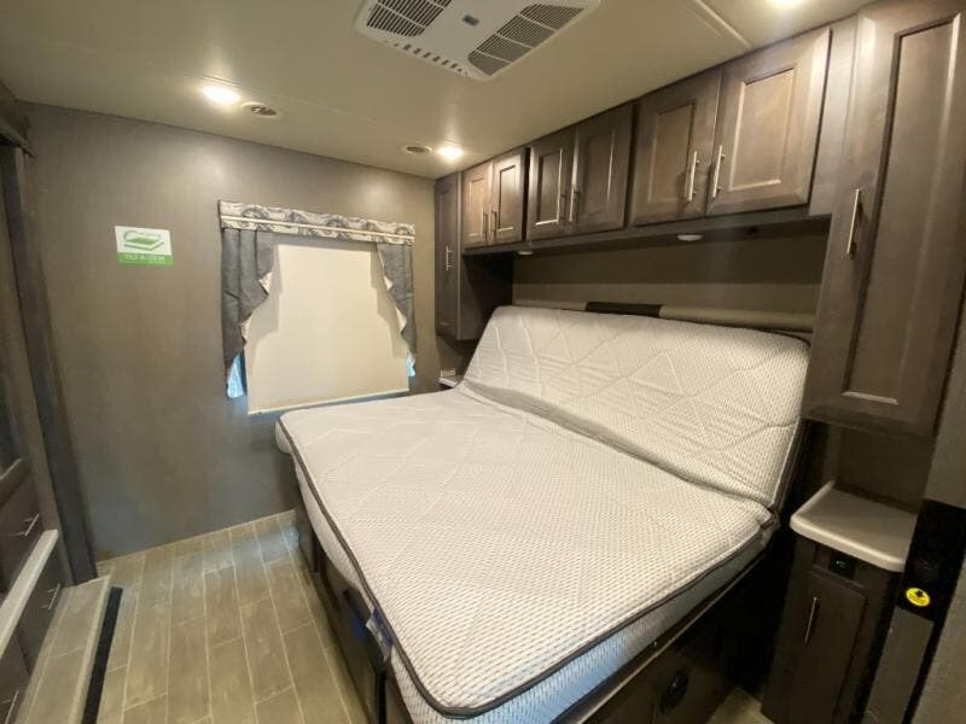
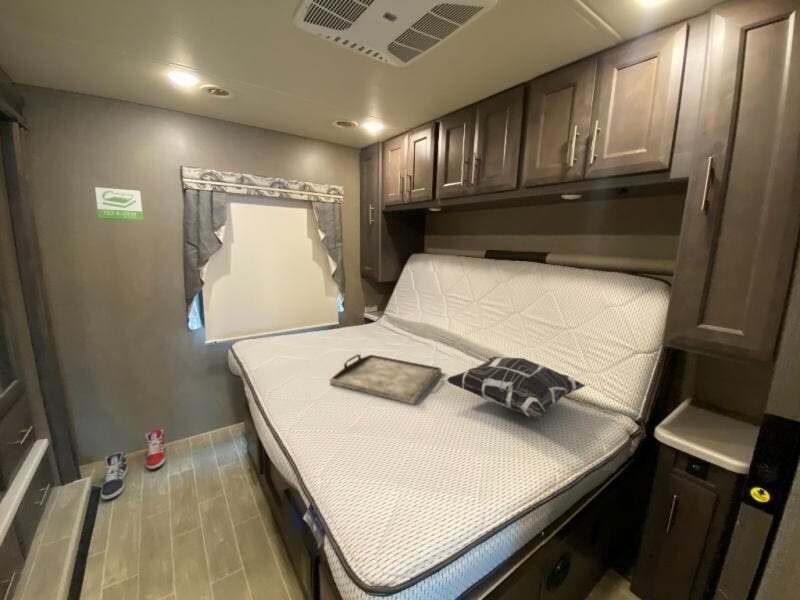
+ serving tray [329,353,443,405]
+ decorative pillow [446,356,587,421]
+ sneaker [144,429,166,470]
+ sneaker [100,451,129,501]
